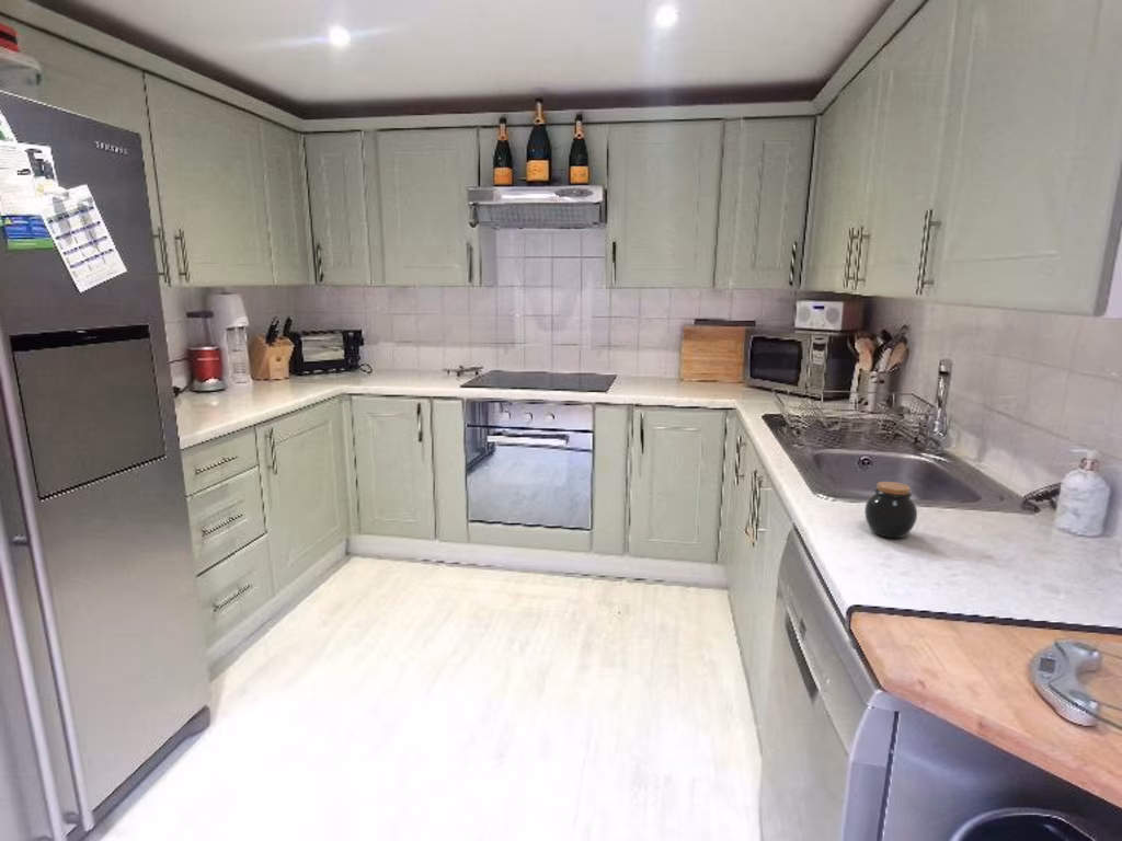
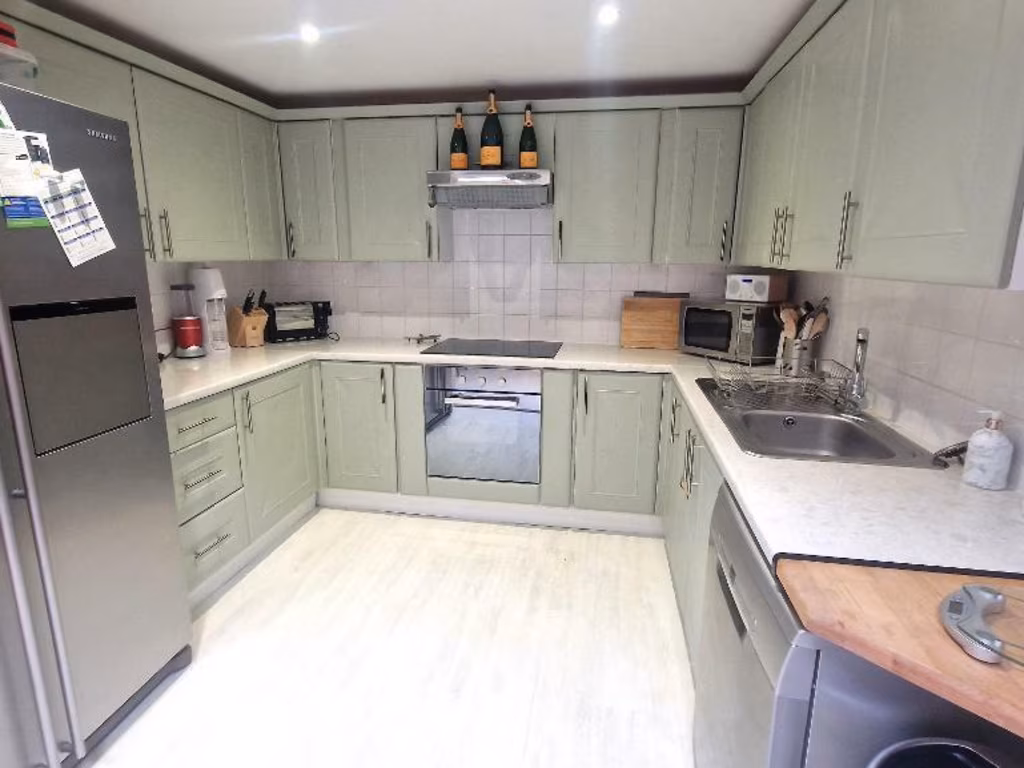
- jar [863,481,918,539]
